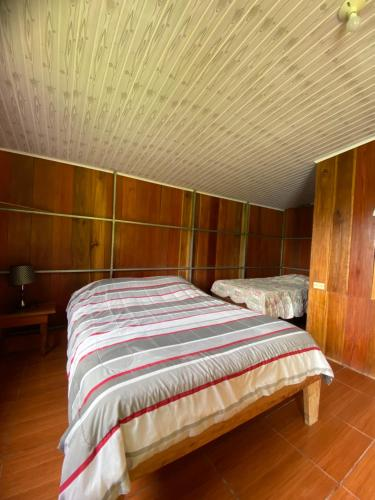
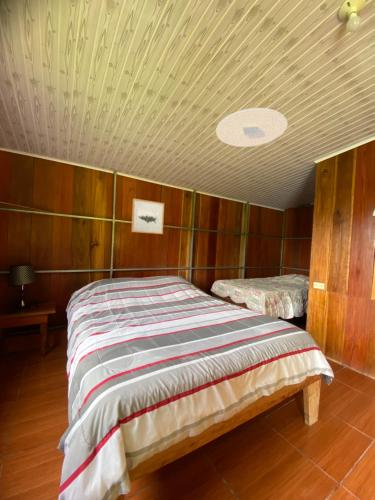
+ wall art [131,198,165,235]
+ ceiling light [215,107,288,148]
